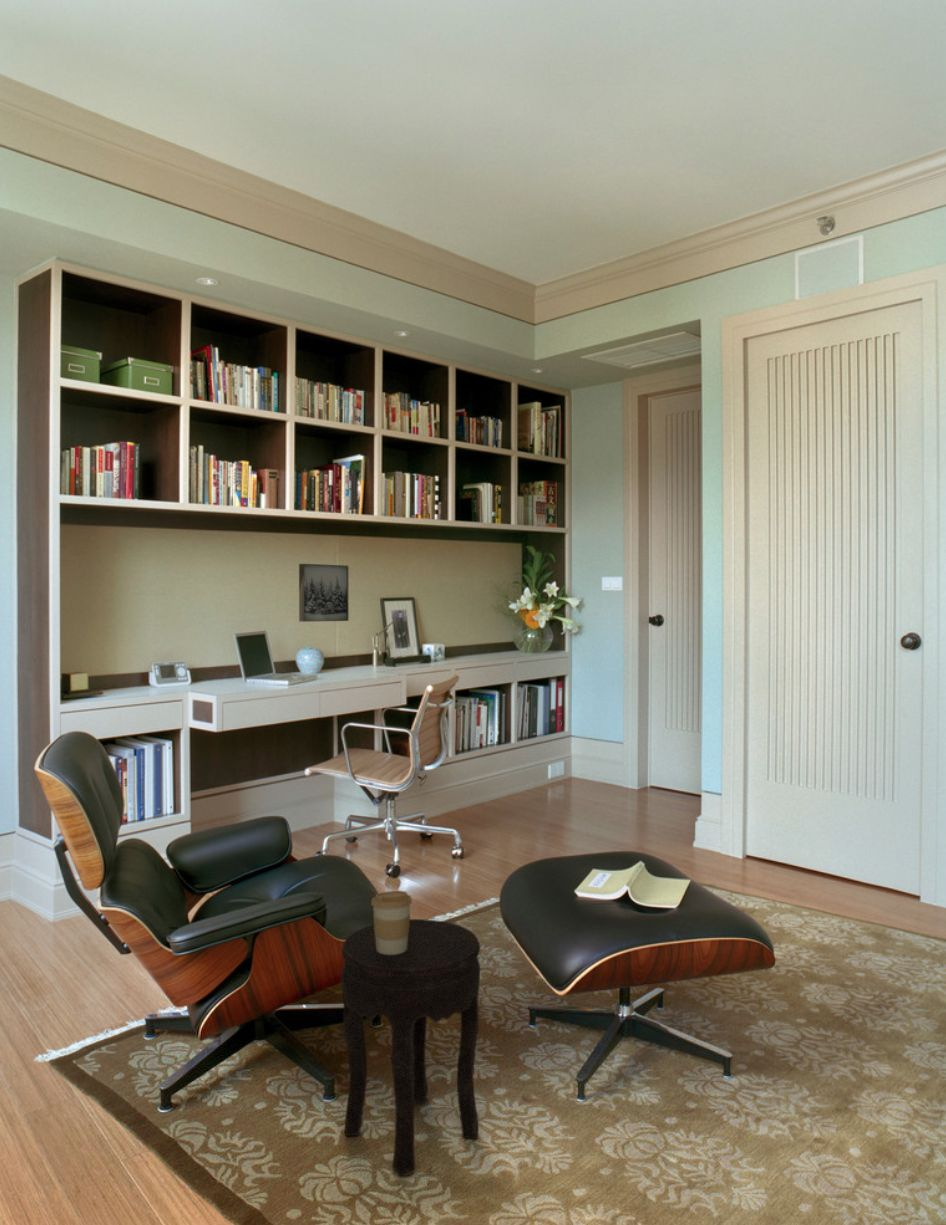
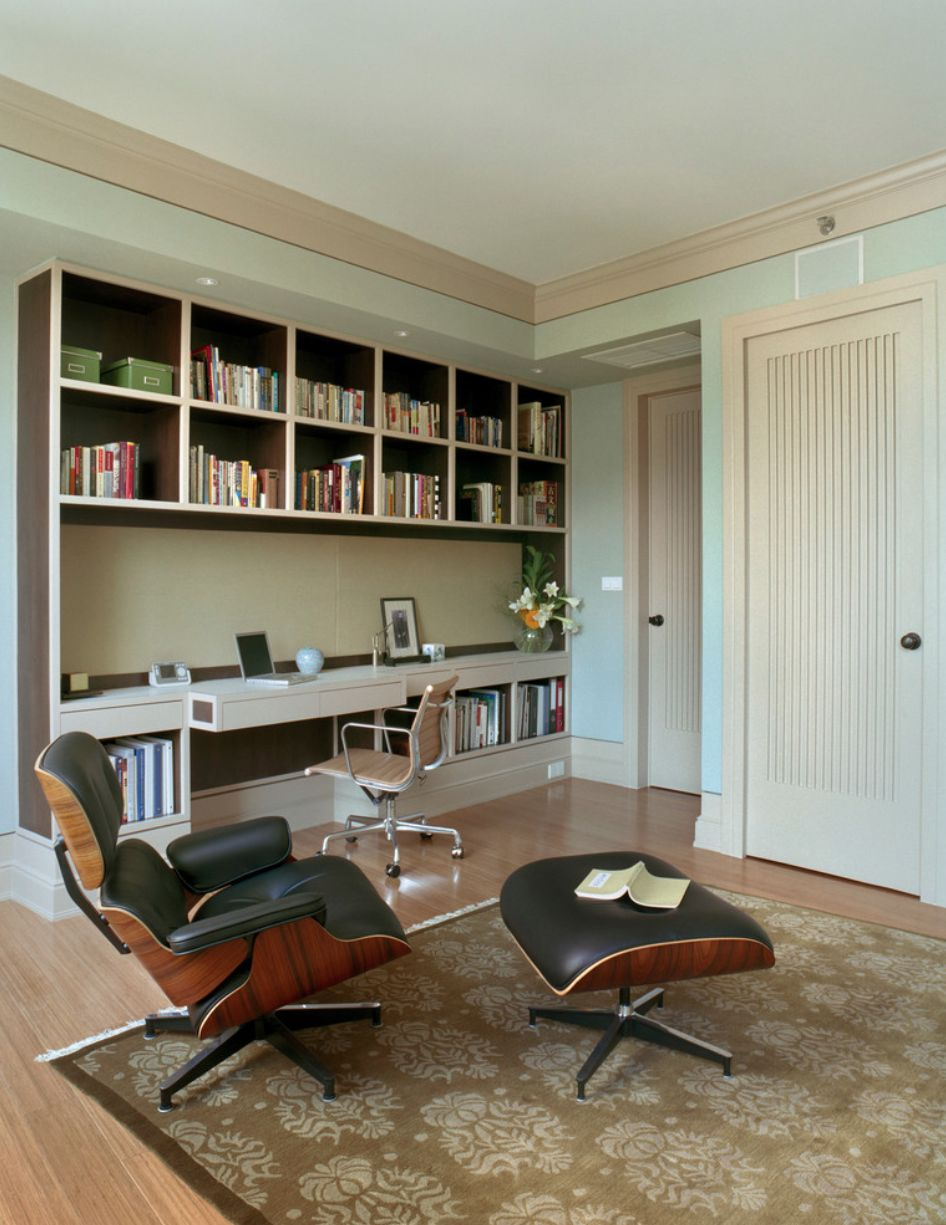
- wall art [298,563,350,623]
- coffee cup [370,890,413,955]
- side table [340,918,481,1177]
